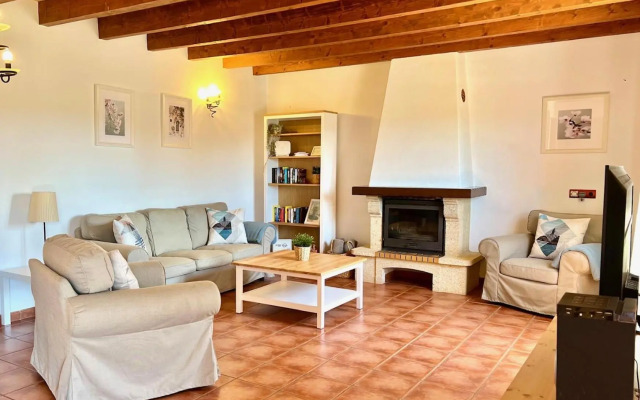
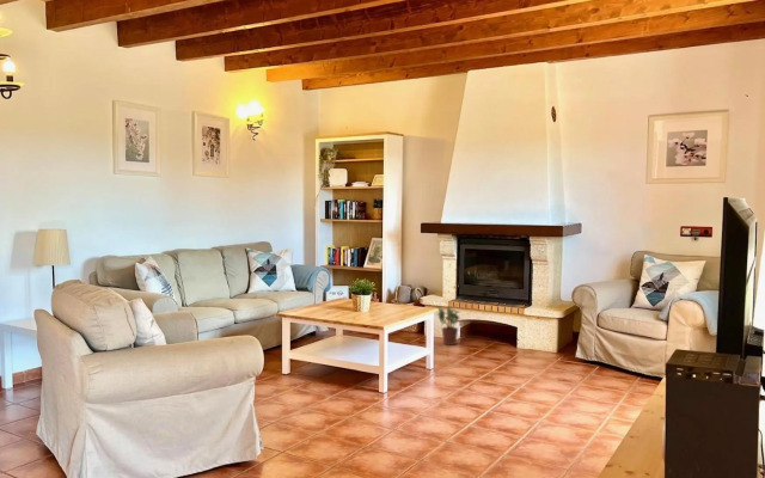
+ potted plant [436,305,460,347]
